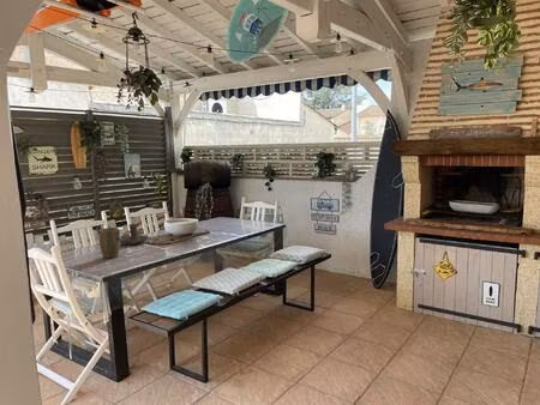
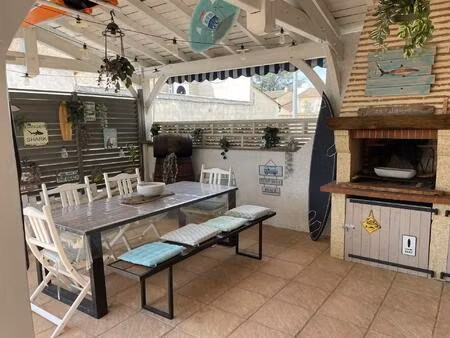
- candle holder [120,223,150,246]
- plant pot [97,226,121,260]
